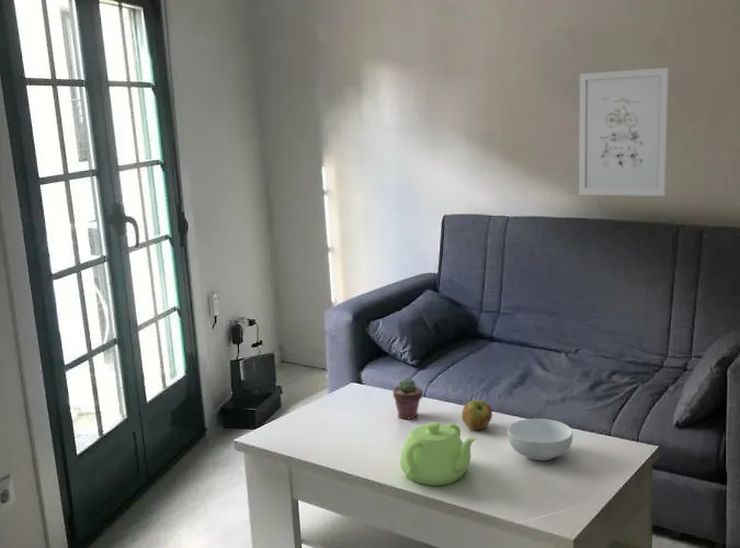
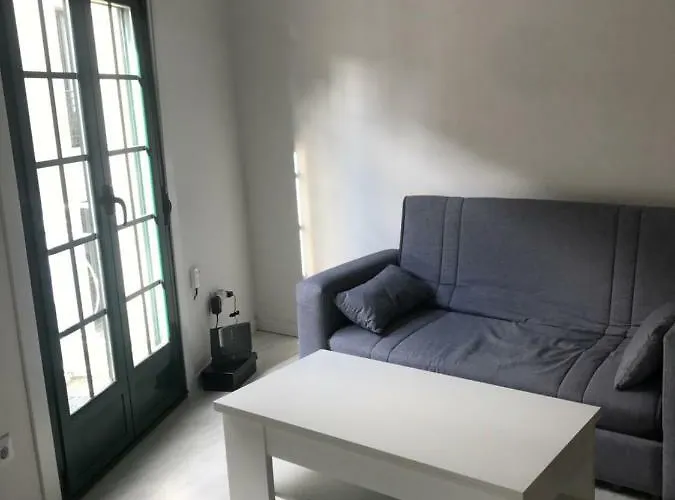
- apple [460,399,493,431]
- cereal bowl [506,418,573,461]
- potted succulent [392,377,423,420]
- wall art [578,67,670,197]
- teapot [399,421,478,487]
